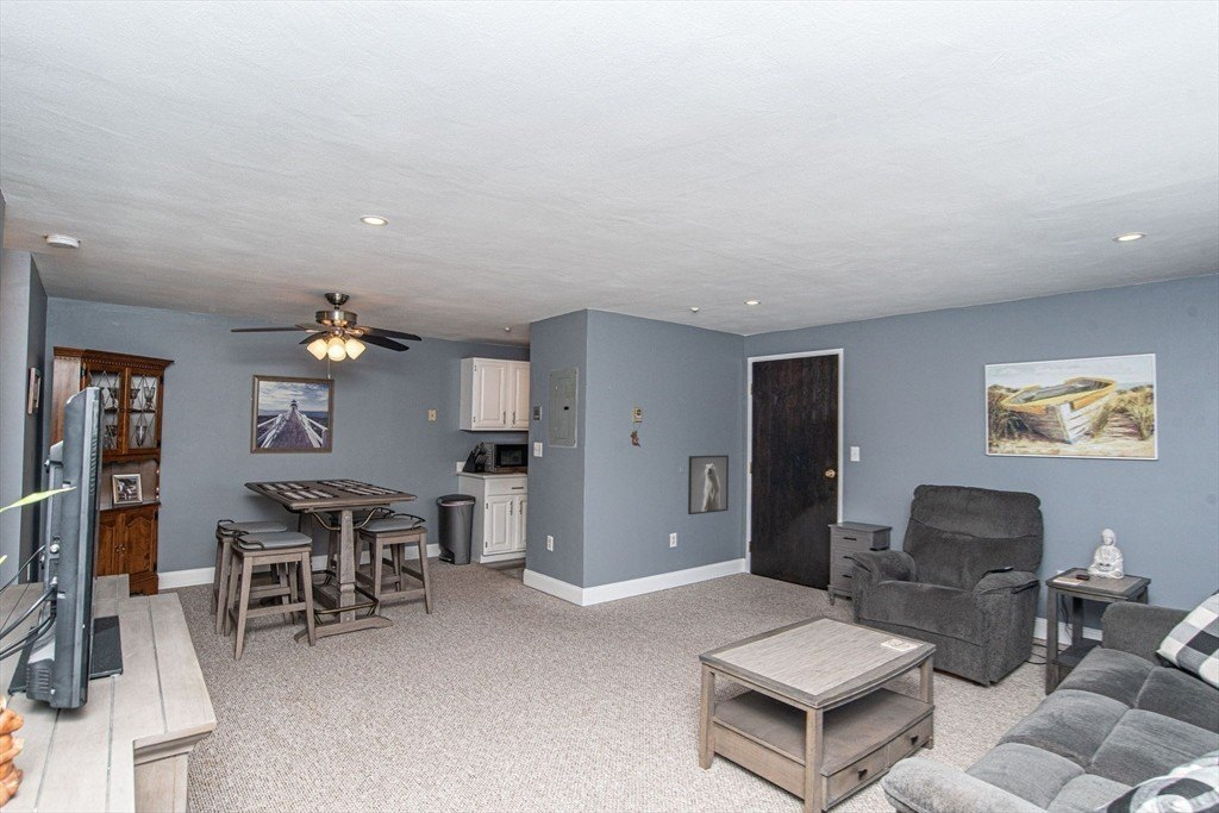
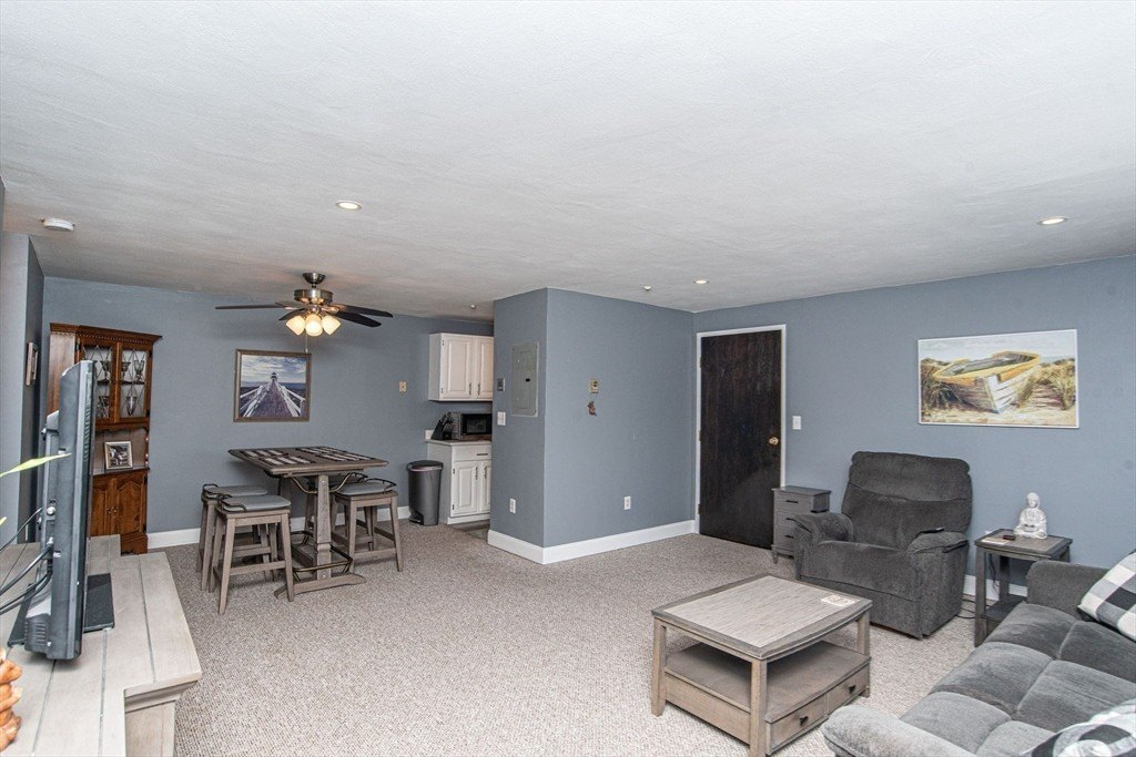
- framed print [687,454,730,515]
